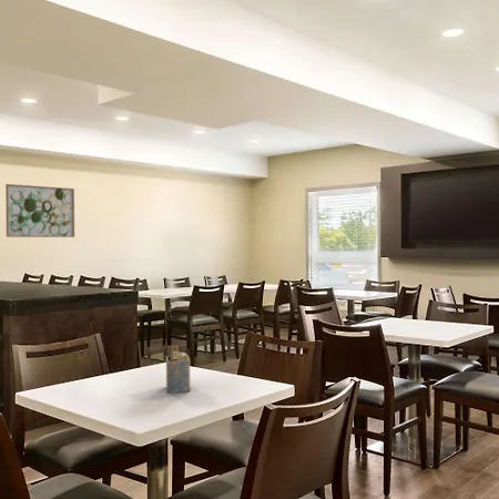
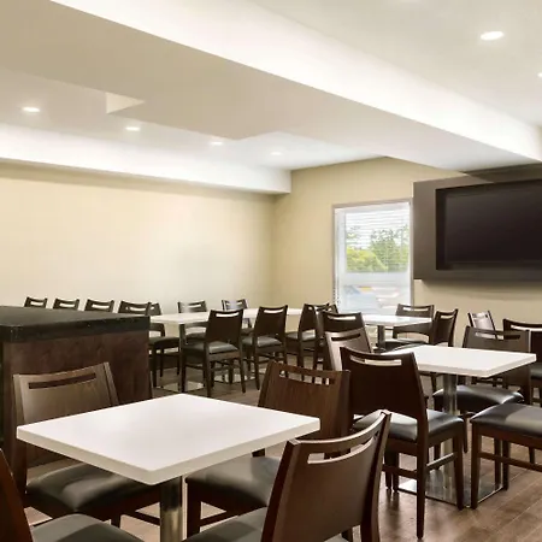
- napkin holder [165,344,191,394]
- wall art [4,183,75,238]
